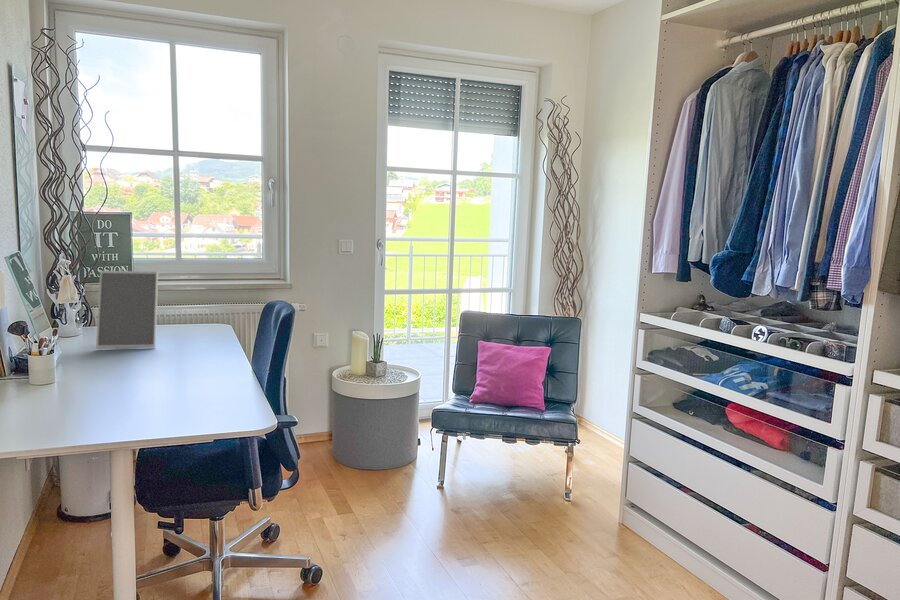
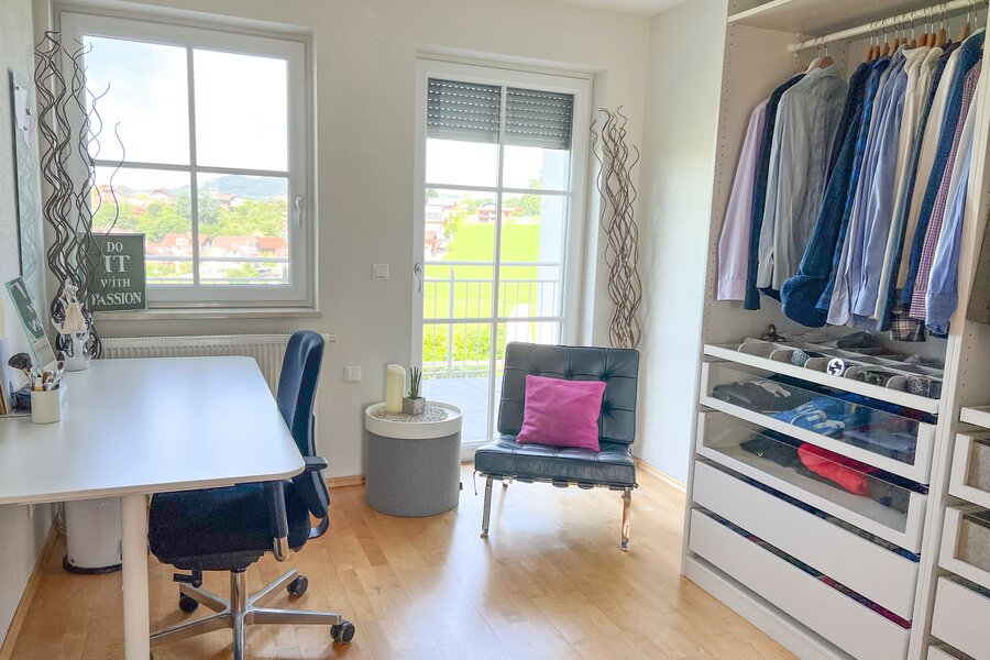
- picture frame [95,270,159,350]
